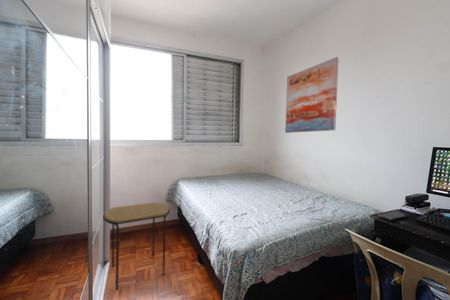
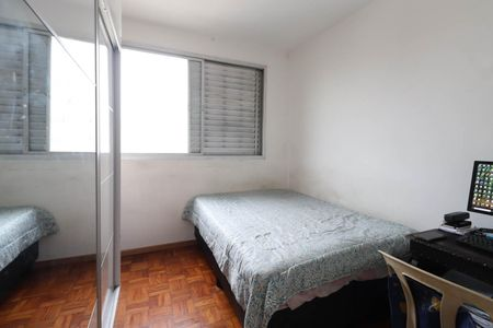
- wall art [284,56,339,134]
- side table [102,202,171,291]
